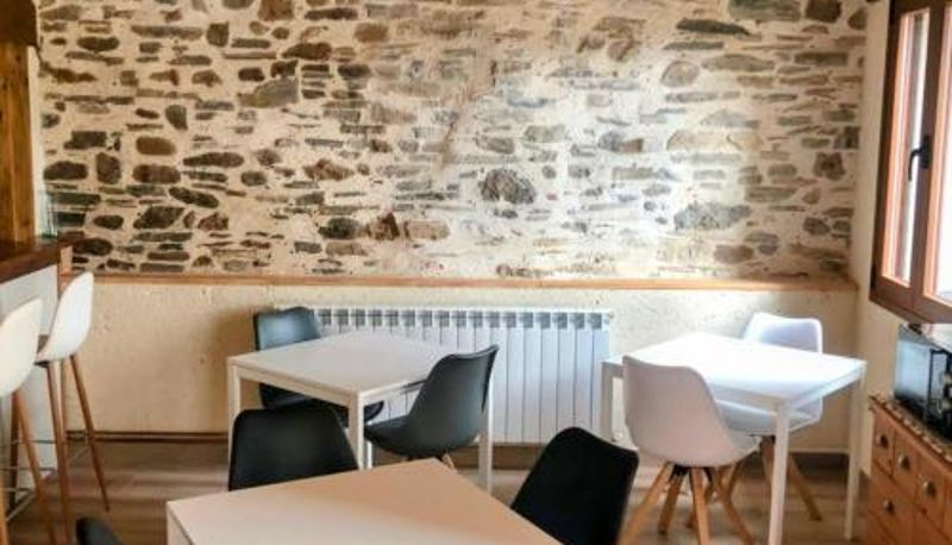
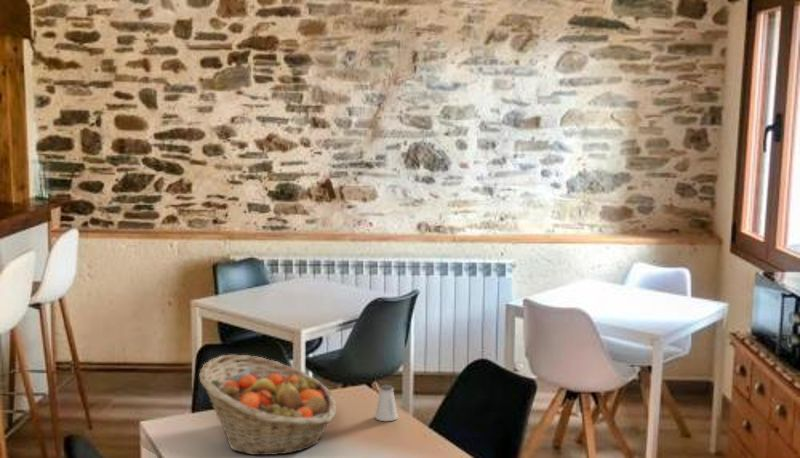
+ fruit basket [198,354,337,456]
+ saltshaker [374,384,399,422]
